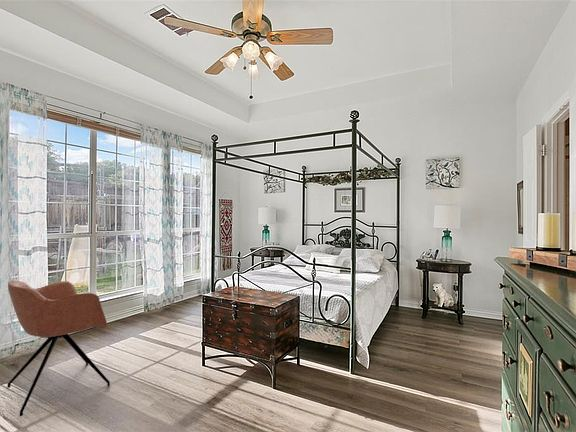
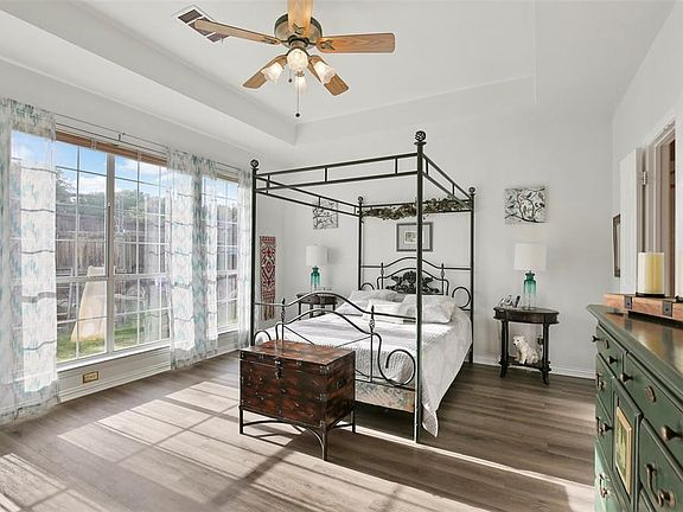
- armchair [6,280,111,417]
